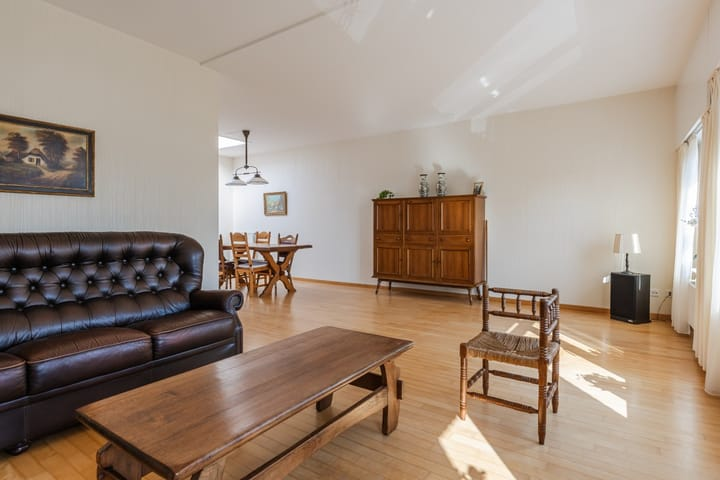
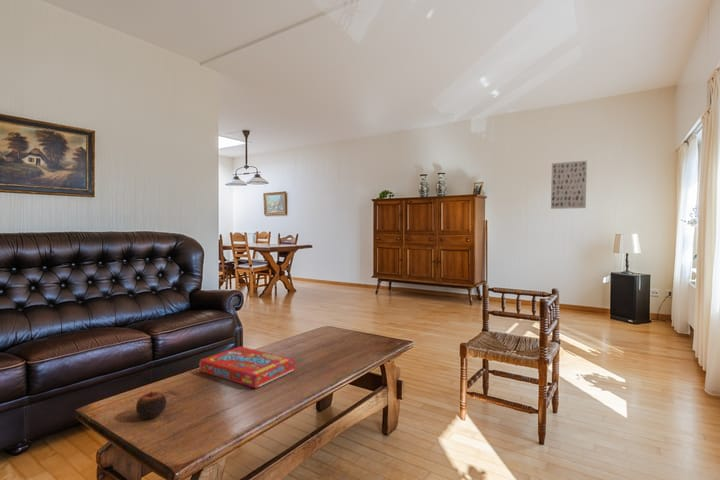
+ wall art [550,160,588,210]
+ apple [135,390,167,419]
+ snack box [198,345,296,389]
